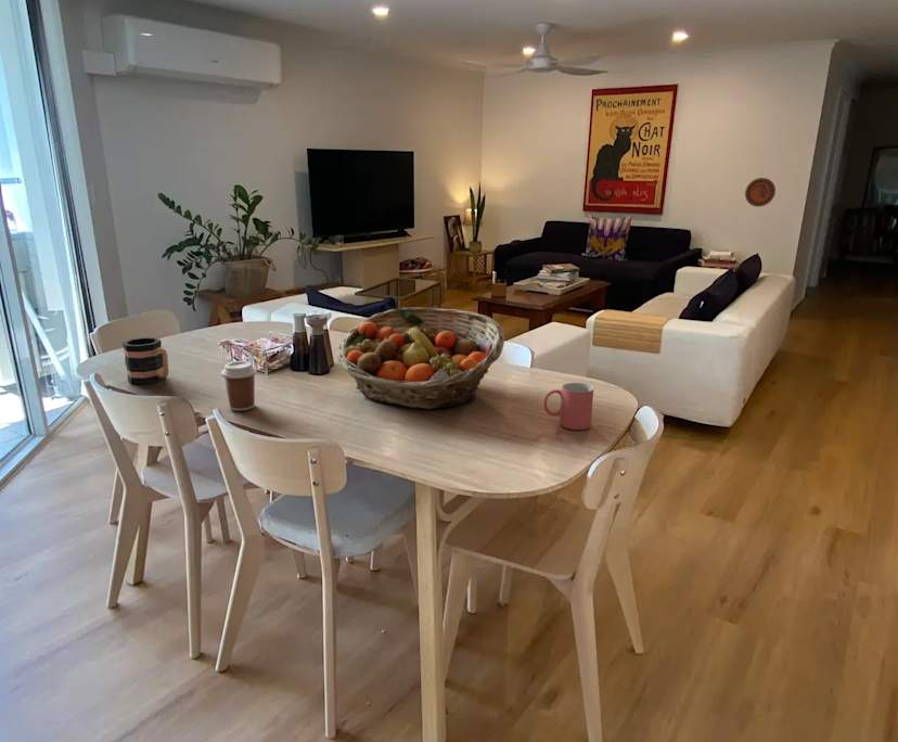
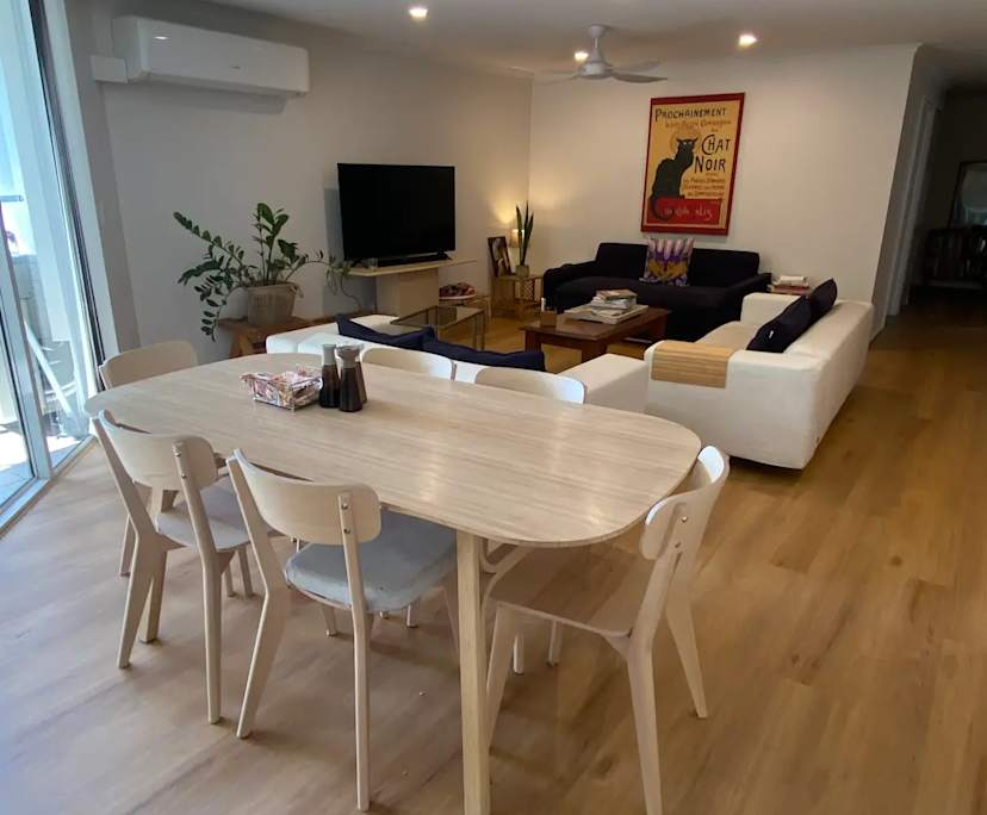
- mug [121,336,170,386]
- coffee cup [220,360,258,412]
- decorative plate [744,177,777,207]
- fruit basket [336,306,505,410]
- mug [543,382,594,431]
